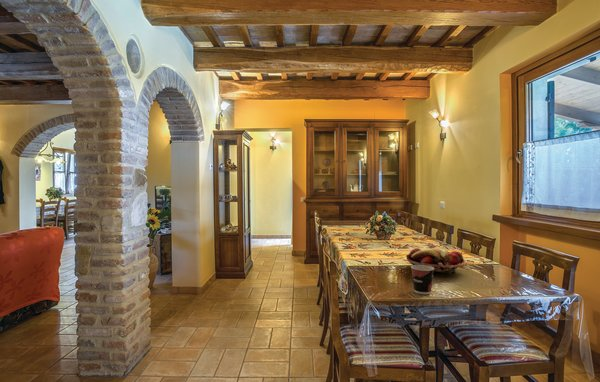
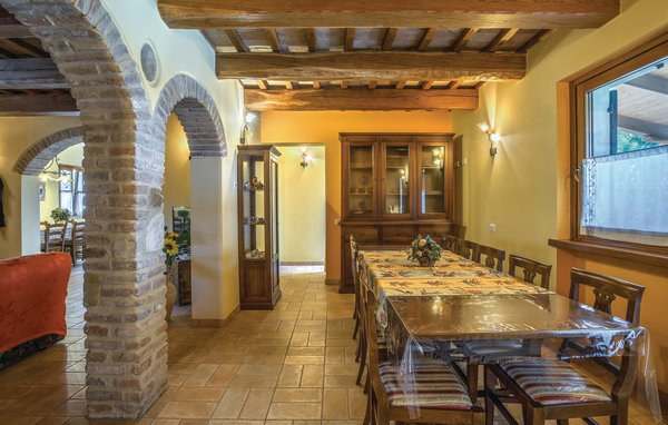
- cup [410,265,434,295]
- fruit basket [405,247,468,275]
